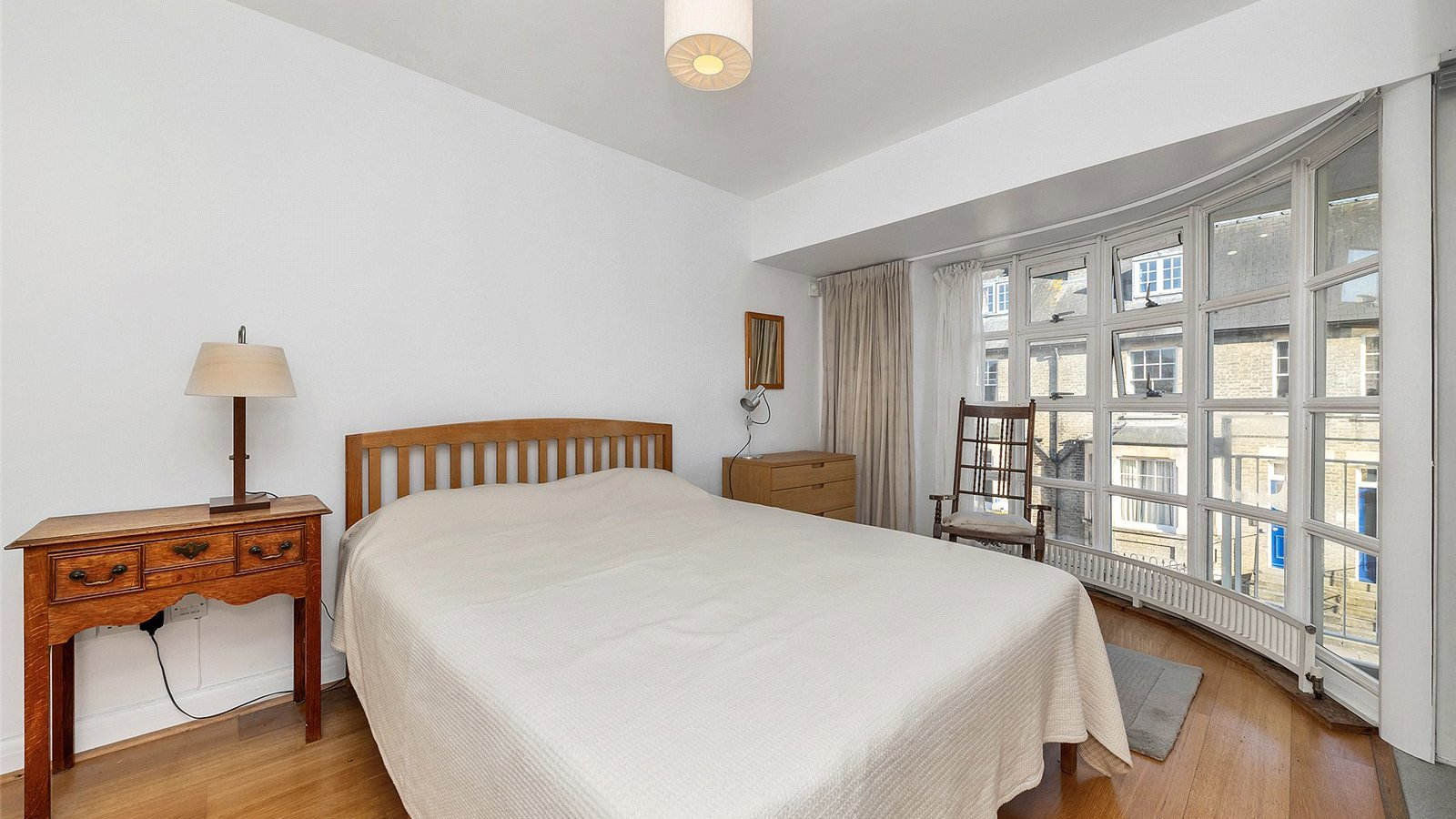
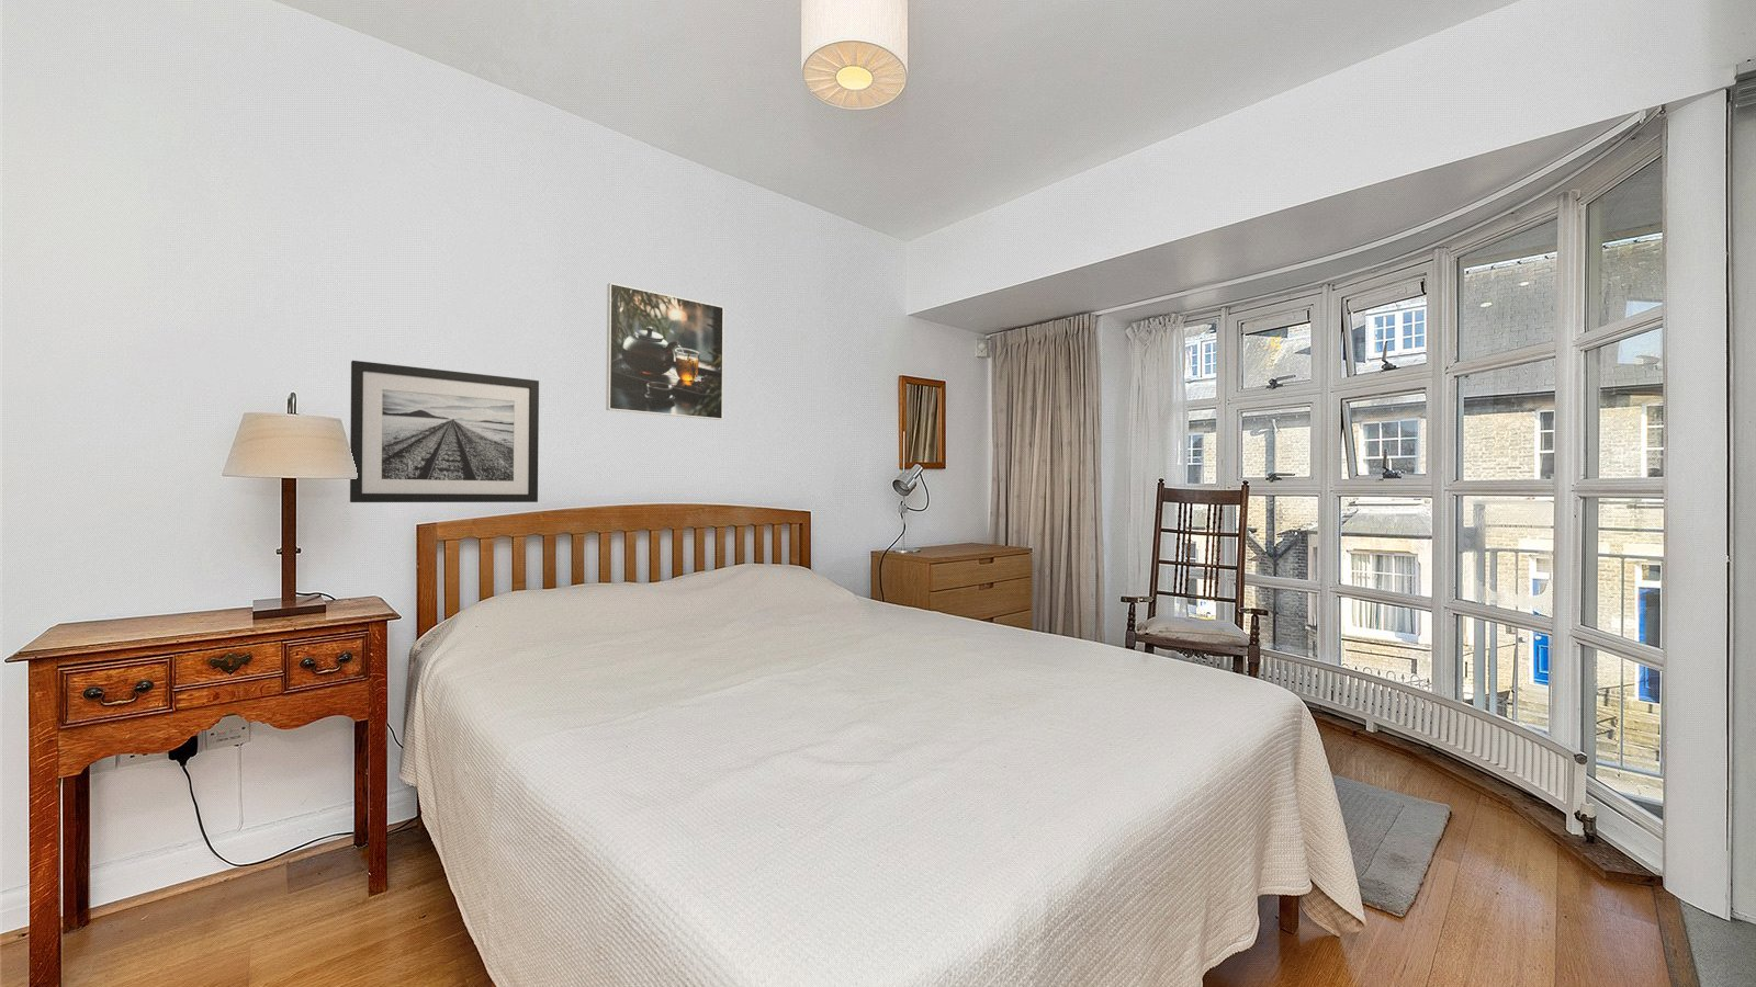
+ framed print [604,282,725,421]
+ wall art [349,359,540,504]
